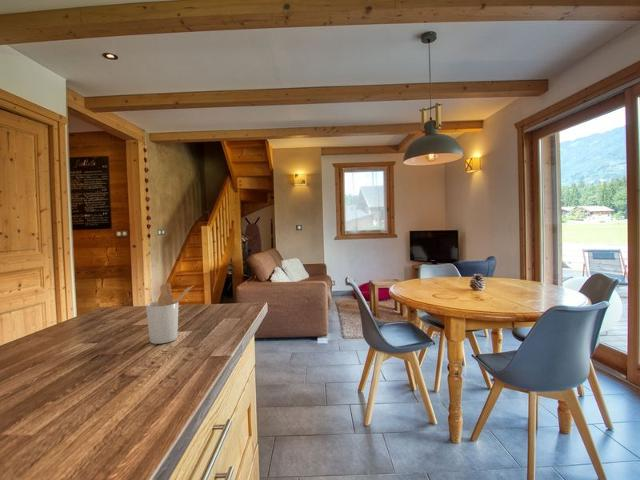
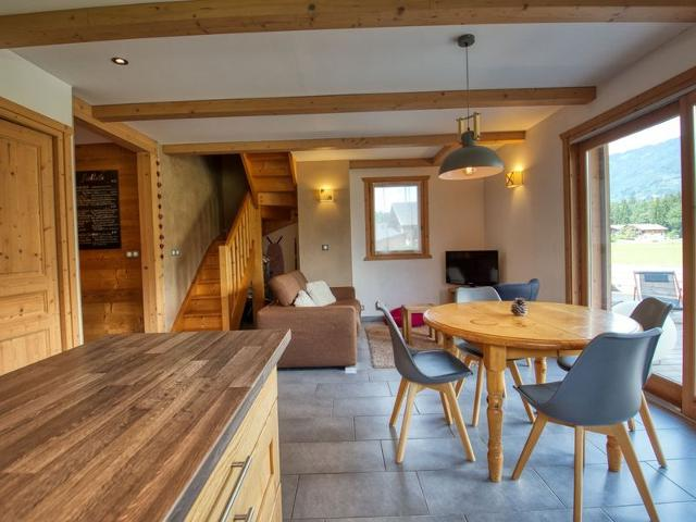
- utensil holder [145,282,195,345]
